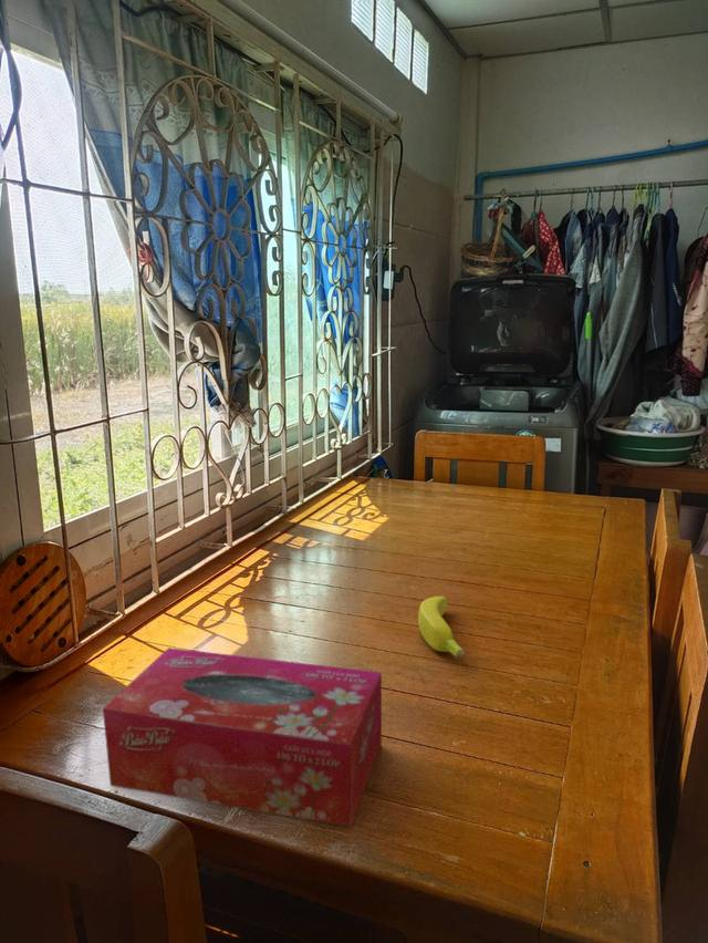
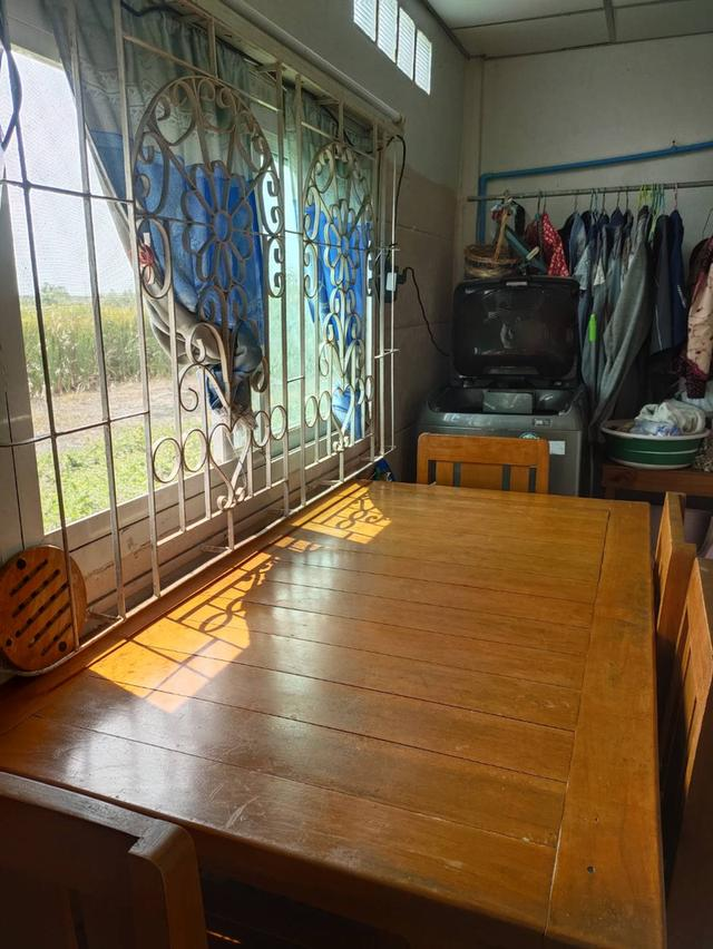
- banana [417,595,466,659]
- tissue box [102,646,383,828]
